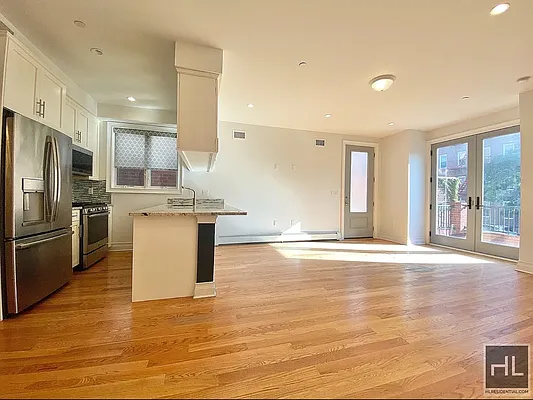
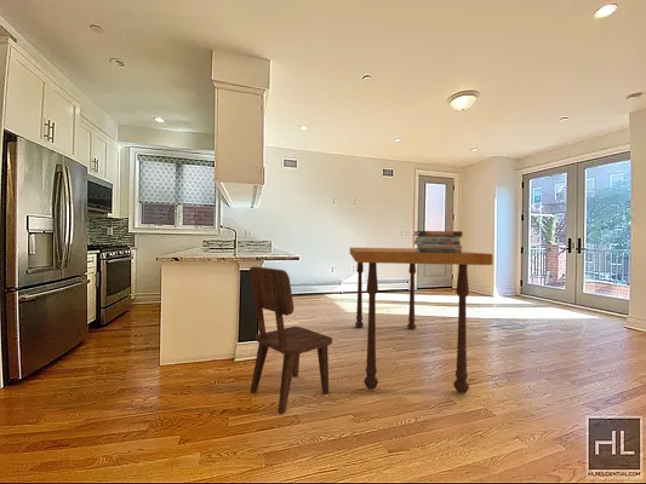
+ dining table [349,247,494,394]
+ book stack [412,230,463,253]
+ dining chair [247,265,333,415]
